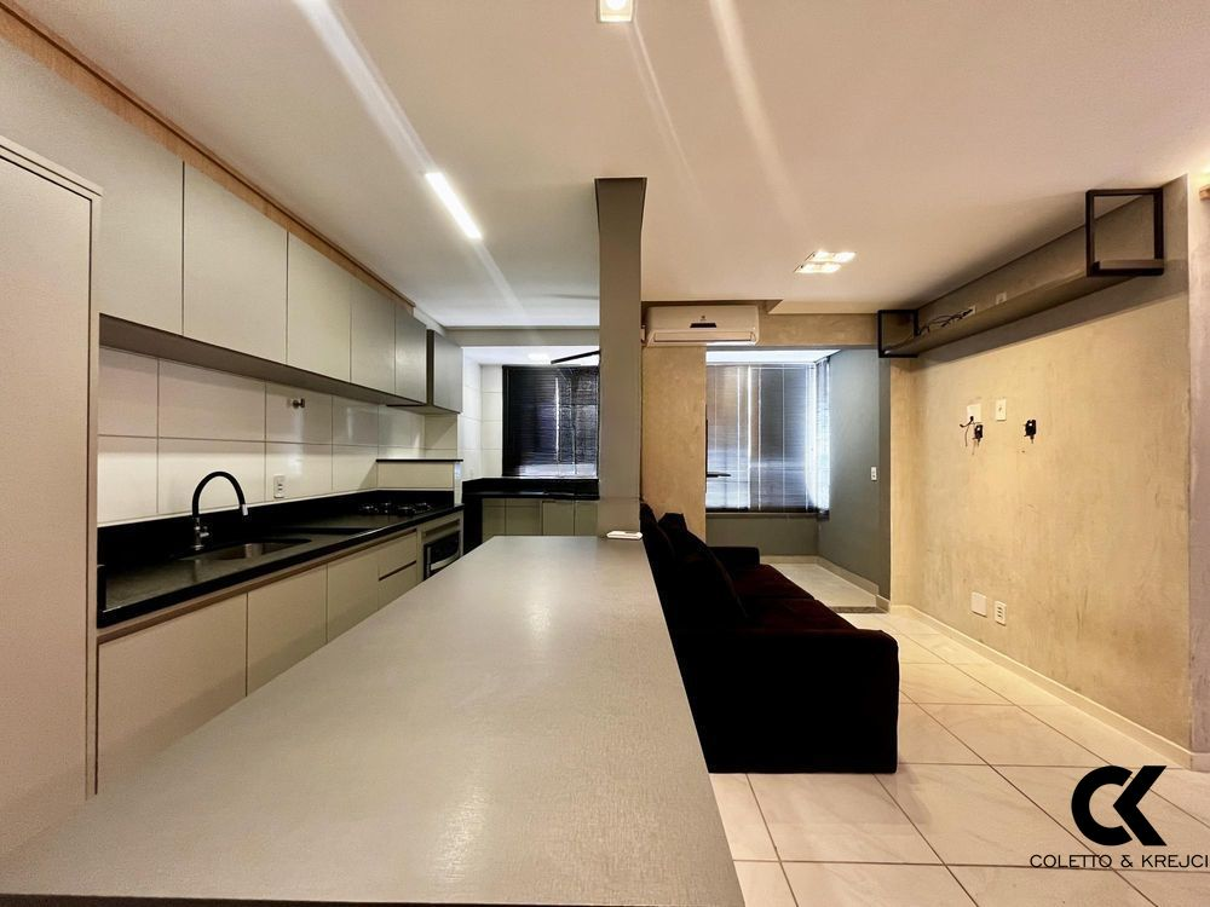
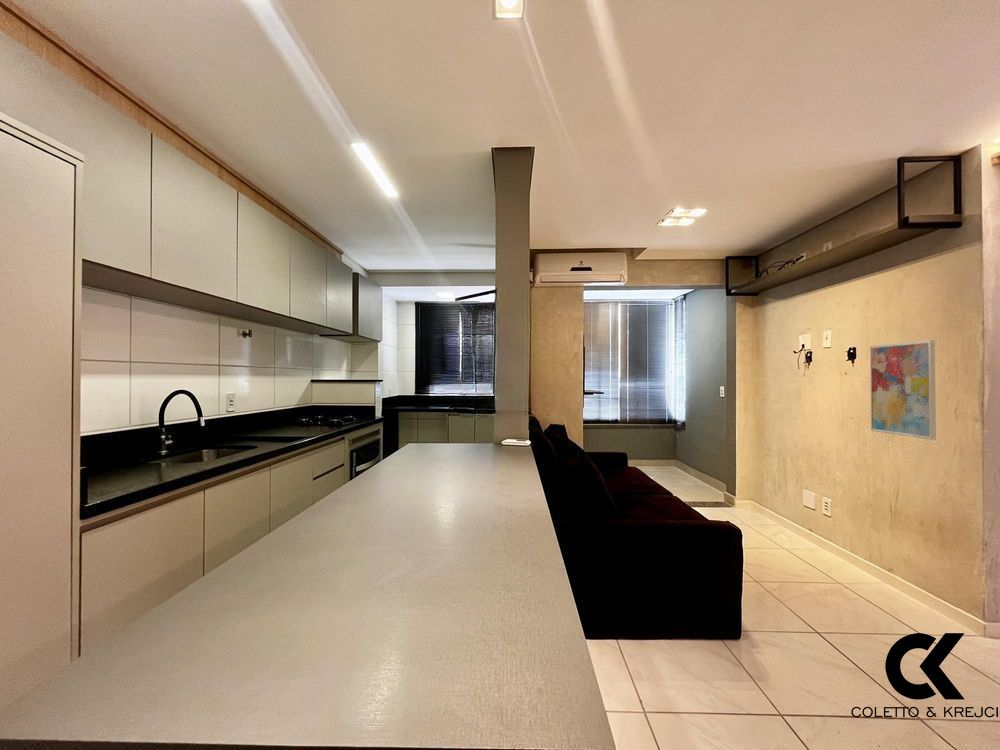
+ wall art [869,339,937,441]
